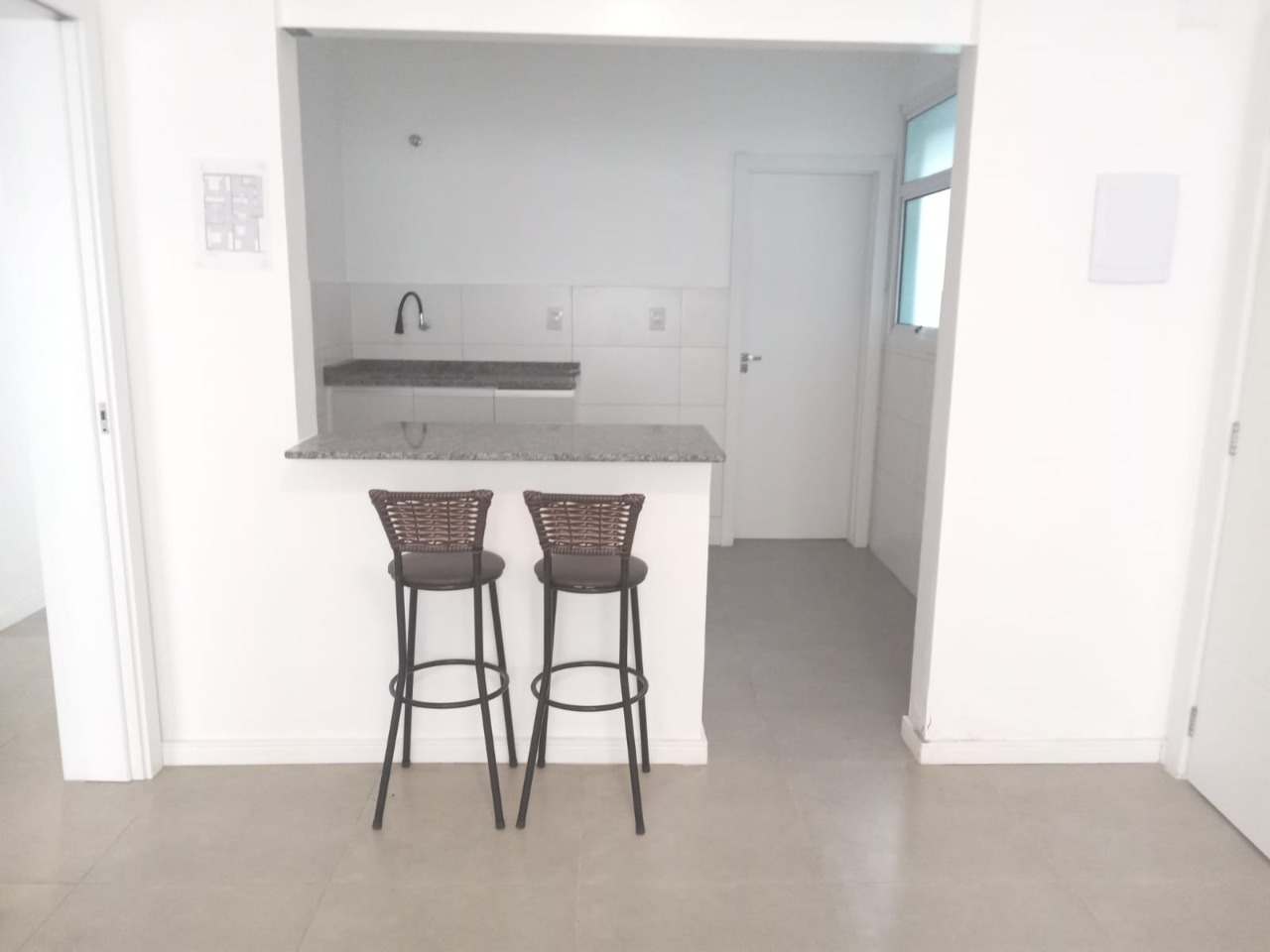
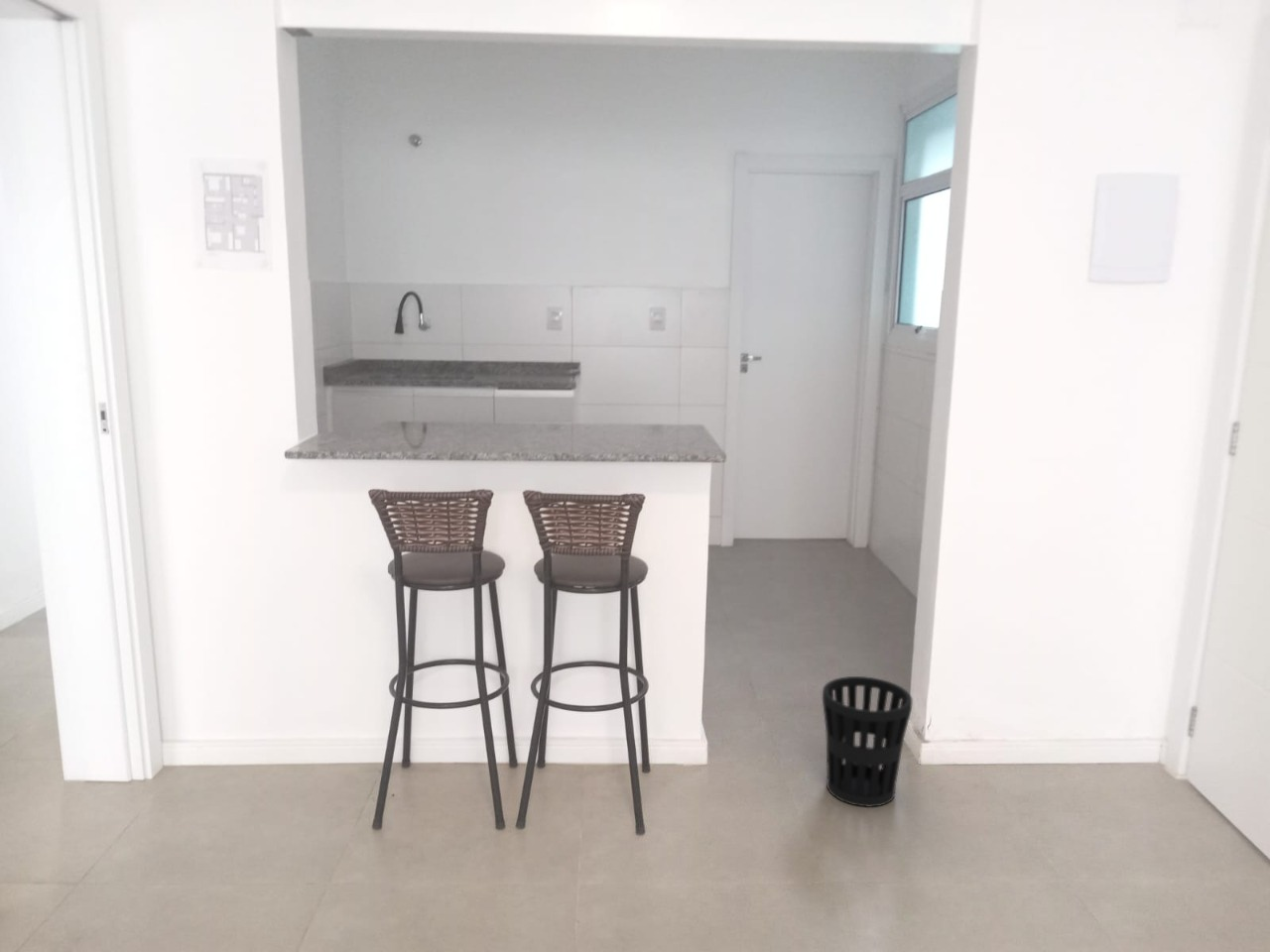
+ wastebasket [822,675,914,808]
